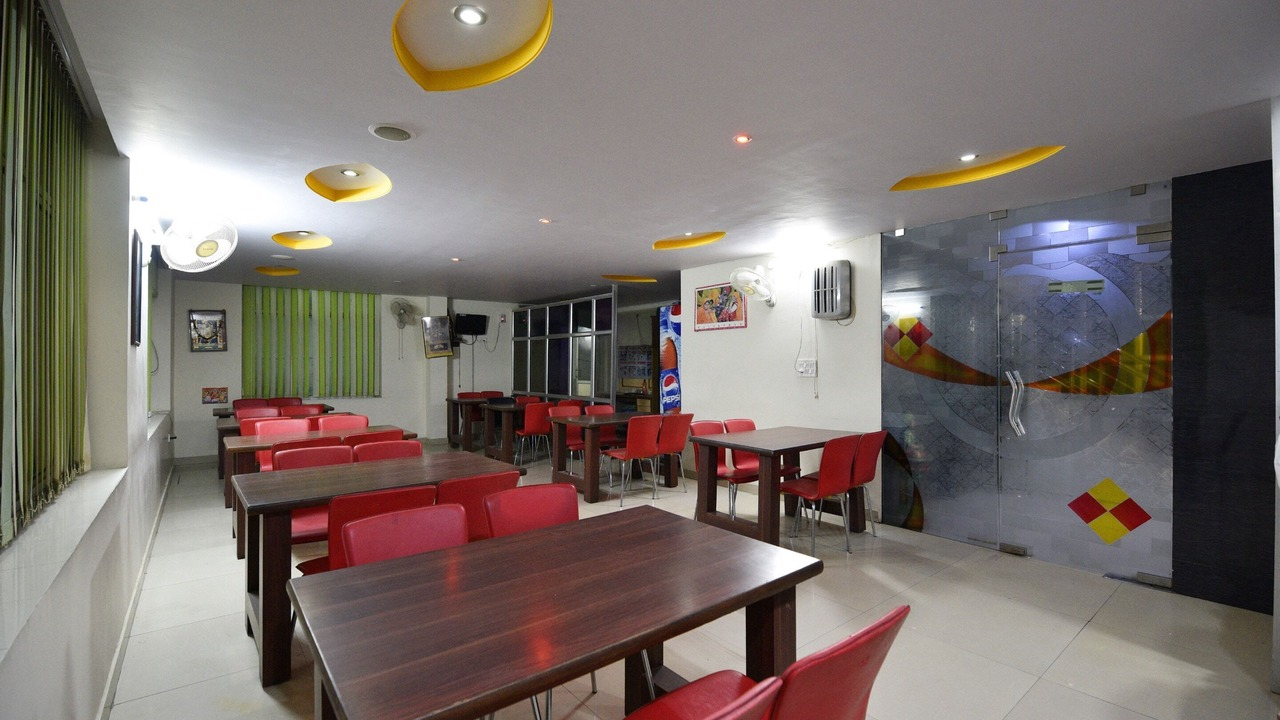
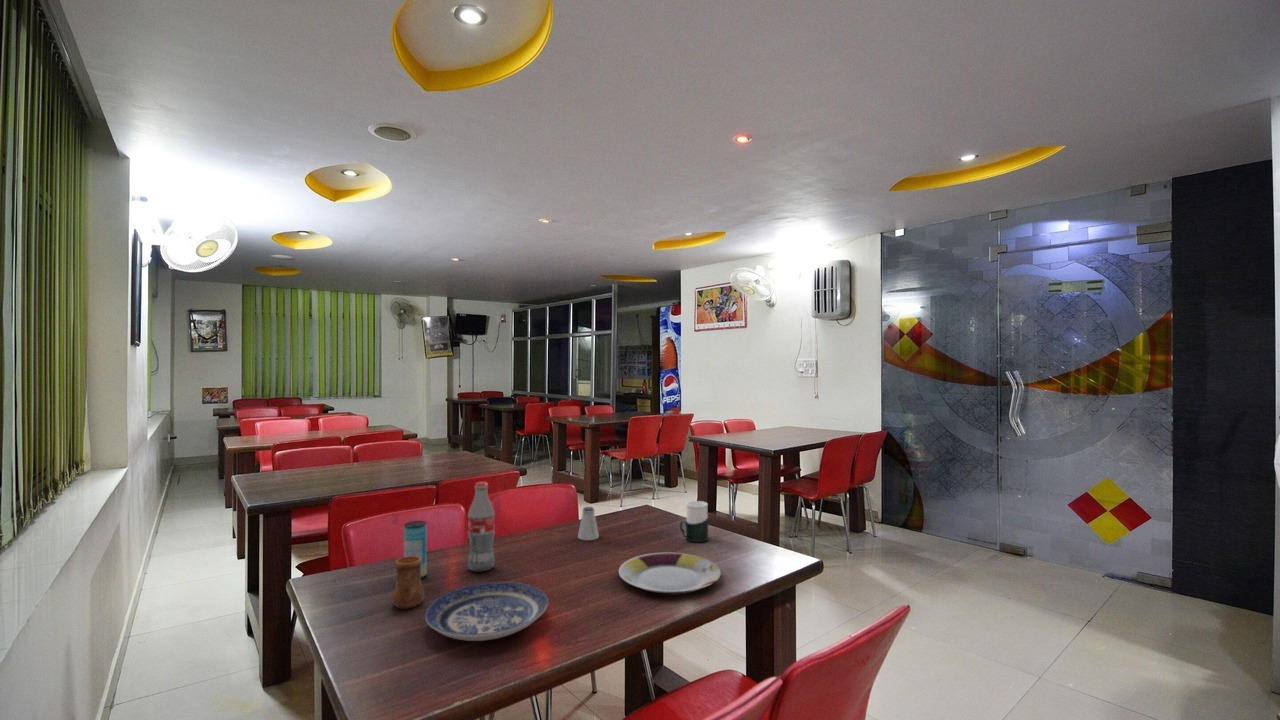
+ saltshaker [577,506,600,541]
+ cup [679,500,710,543]
+ plate [618,552,722,595]
+ cup [391,556,426,610]
+ plate [424,581,549,642]
+ beverage can [403,520,428,580]
+ soda bottle [467,481,496,573]
